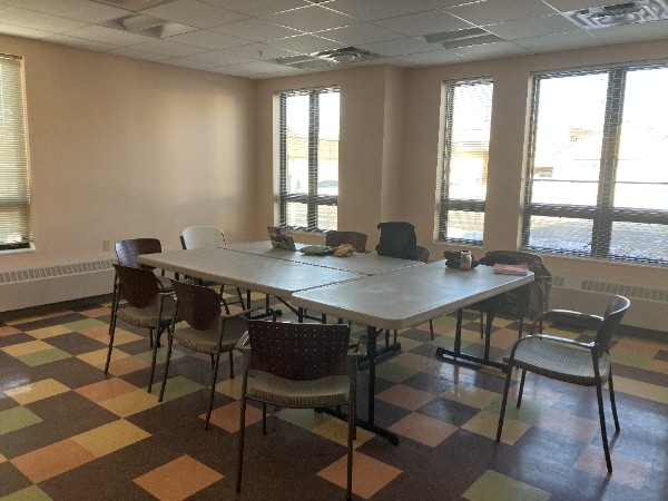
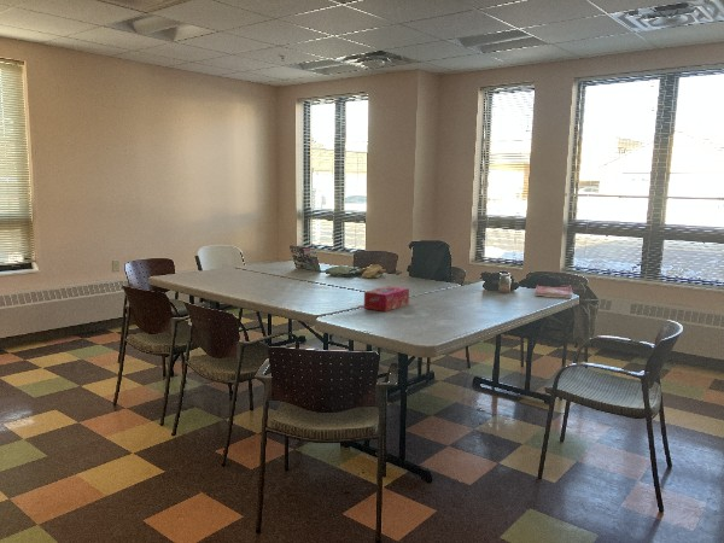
+ tissue box [363,285,410,313]
